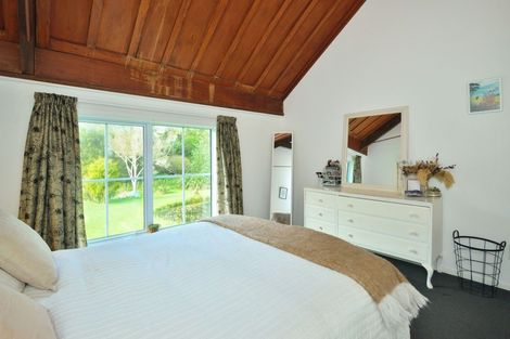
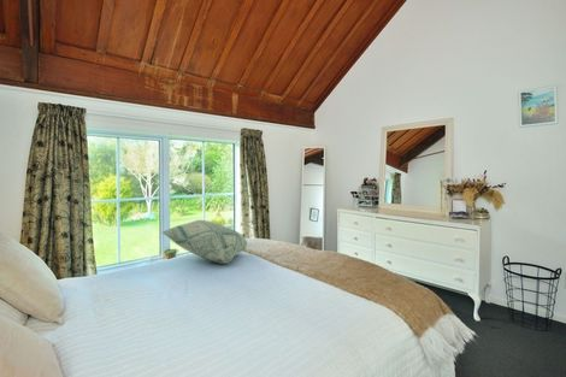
+ decorative pillow [161,219,248,265]
